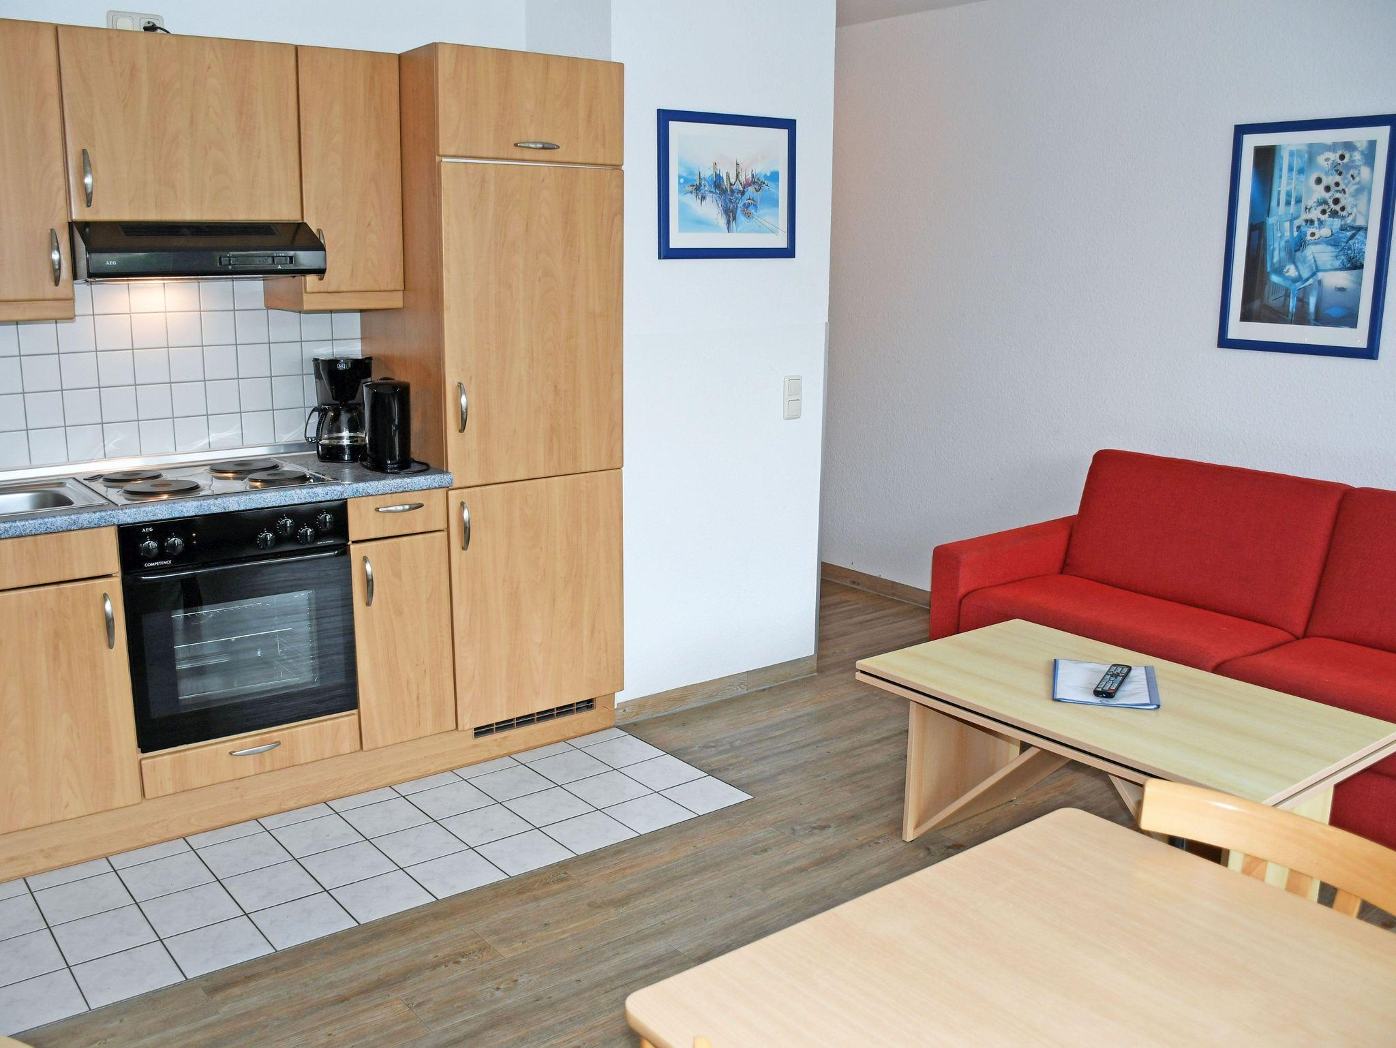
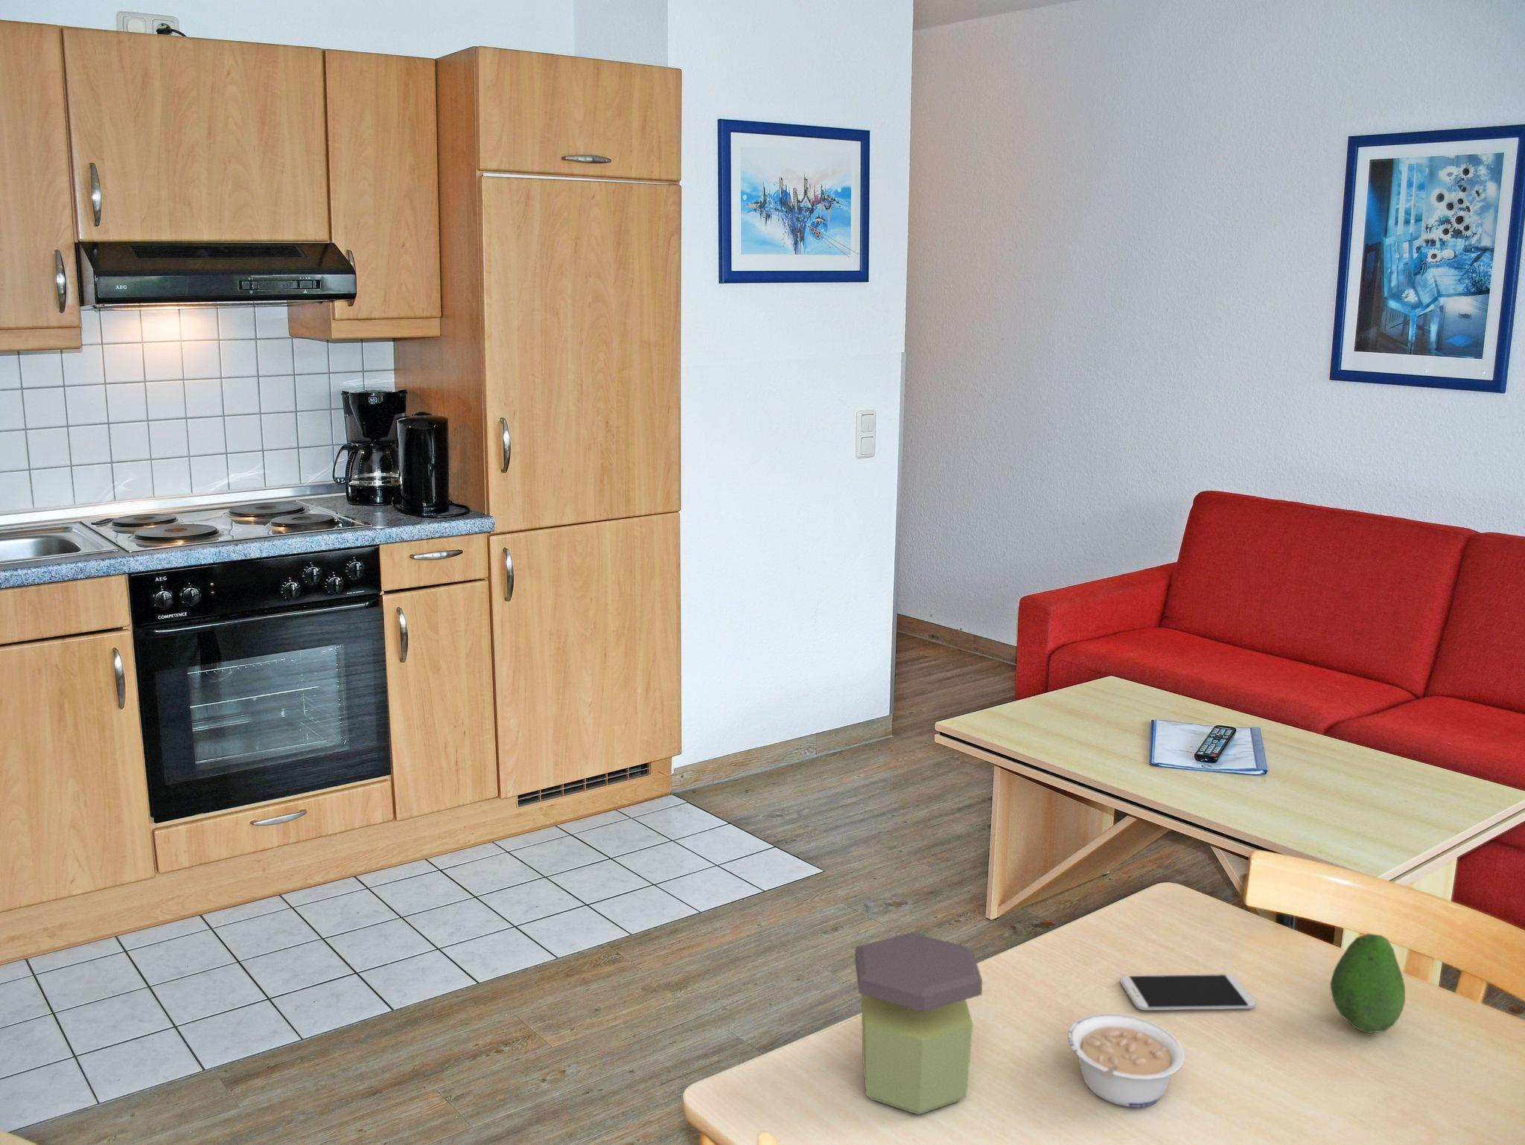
+ legume [1067,1013,1186,1108]
+ fruit [1329,933,1406,1034]
+ jar [854,932,983,1115]
+ smartphone [1120,974,1256,1011]
